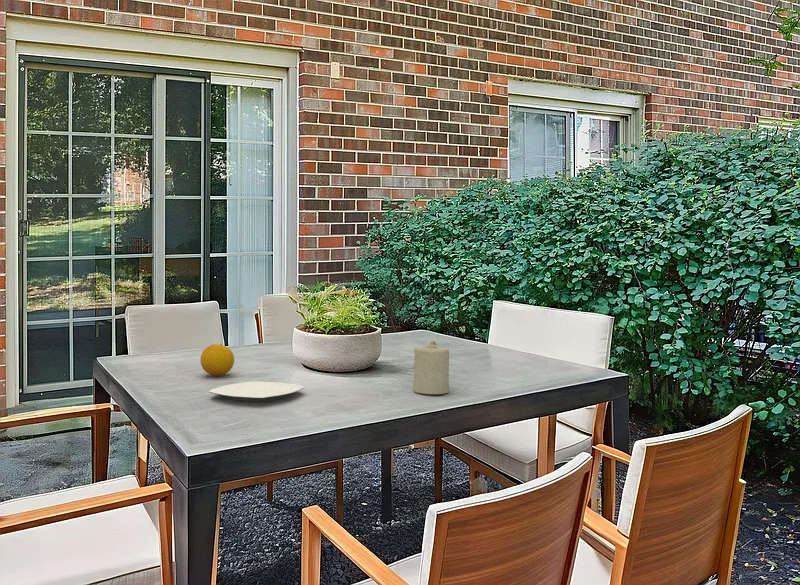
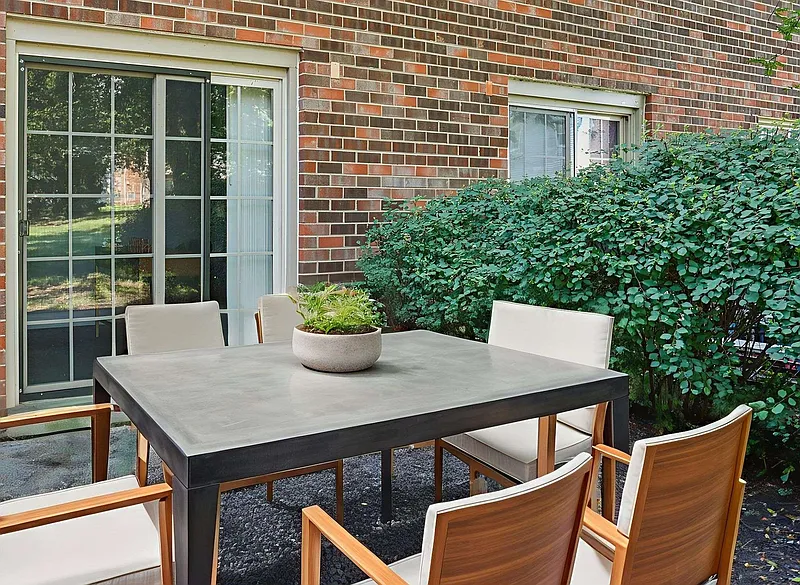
- plate [208,380,305,403]
- candle [412,340,450,395]
- fruit [199,343,235,377]
